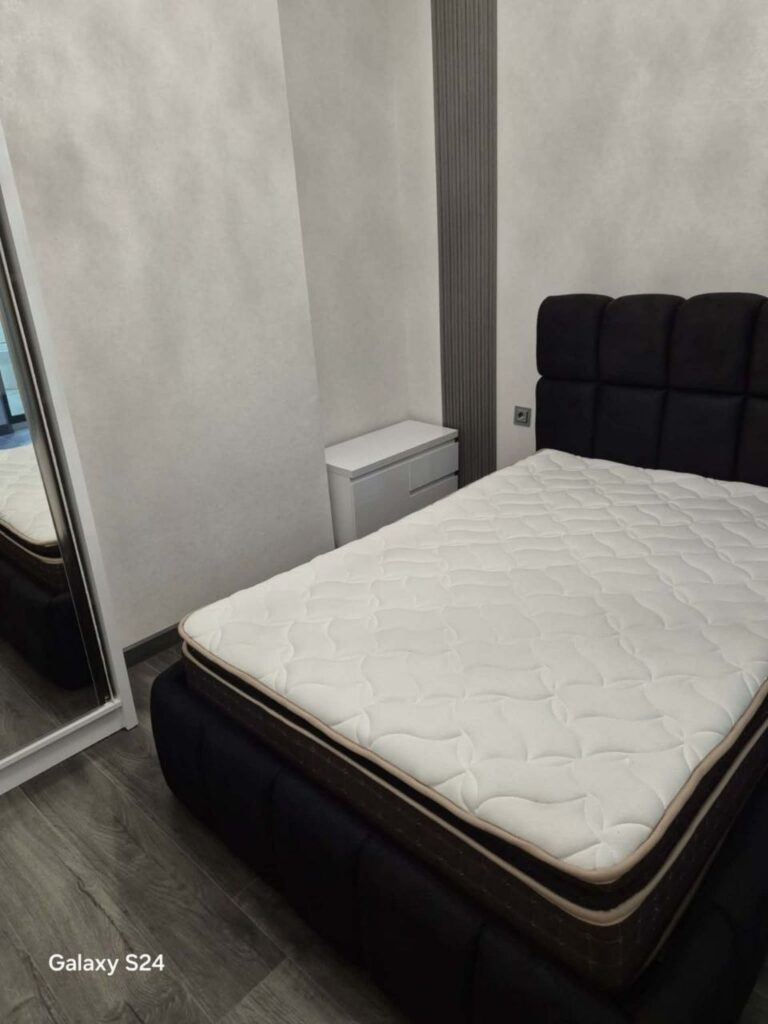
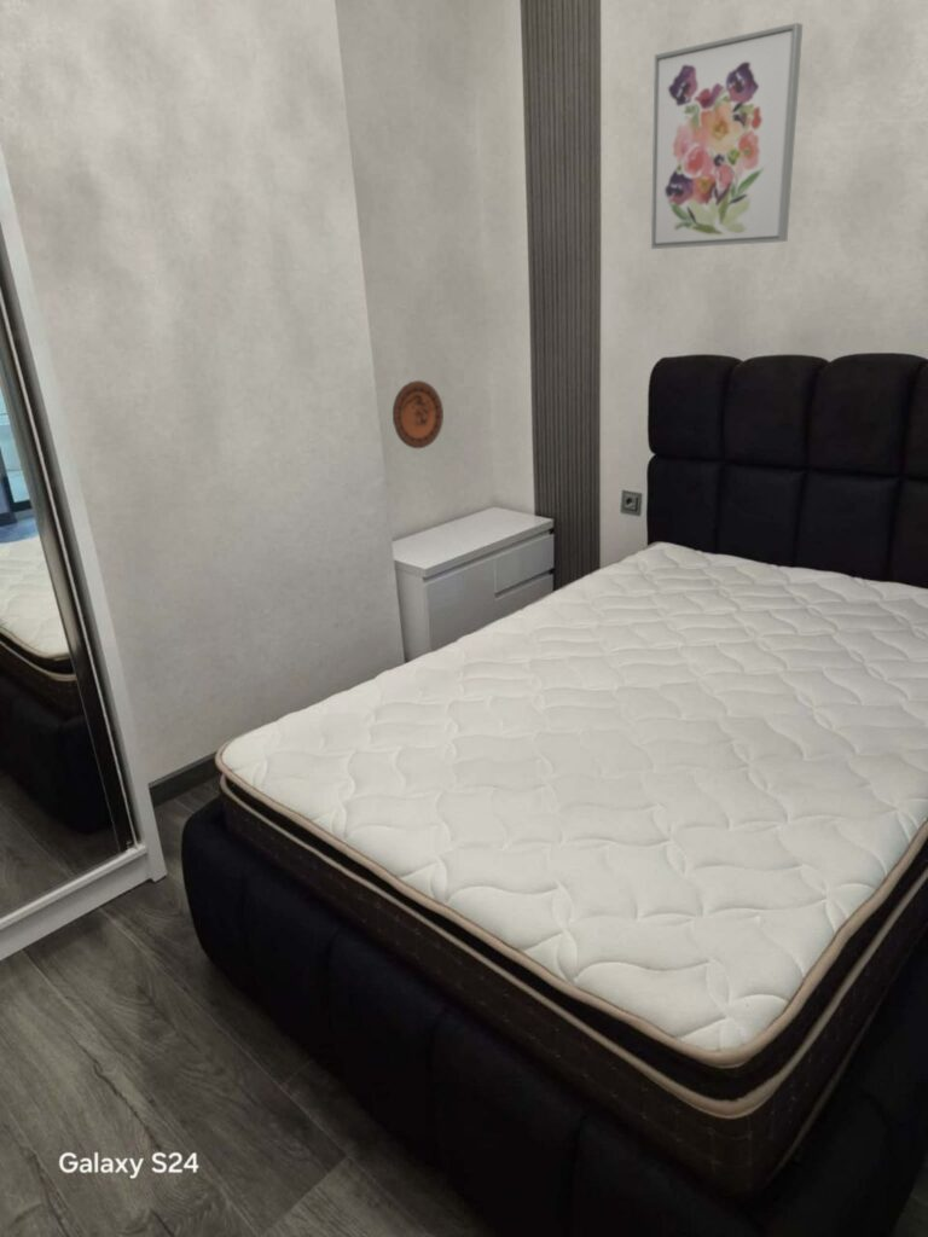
+ wall art [650,22,804,250]
+ decorative plate [392,379,445,449]
